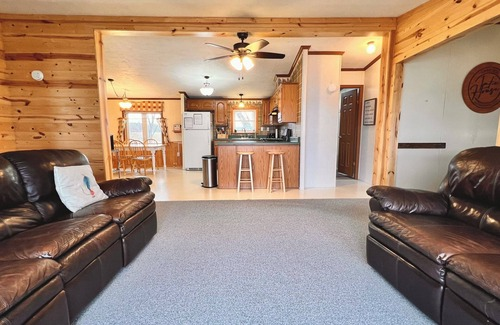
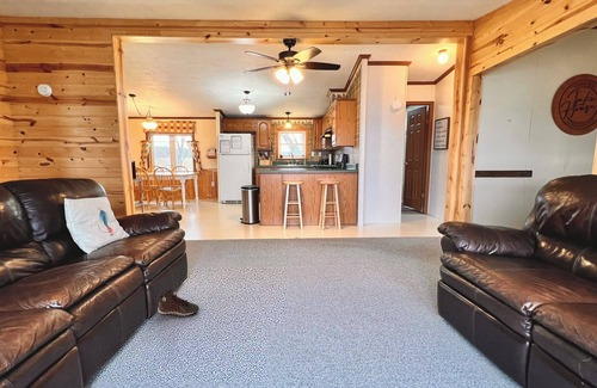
+ sneaker [156,288,201,318]
